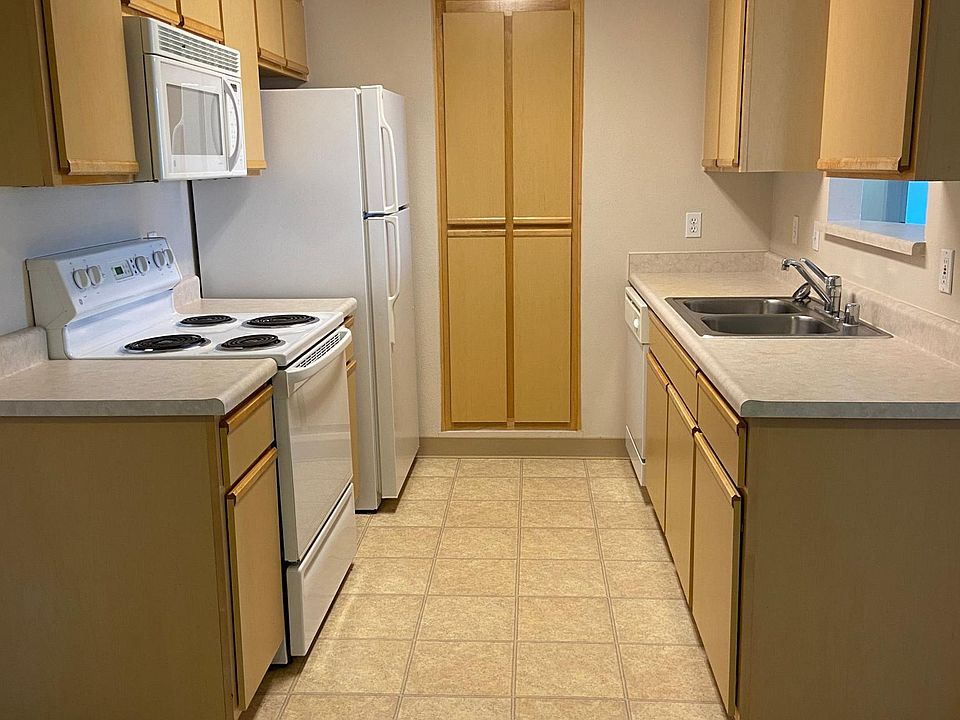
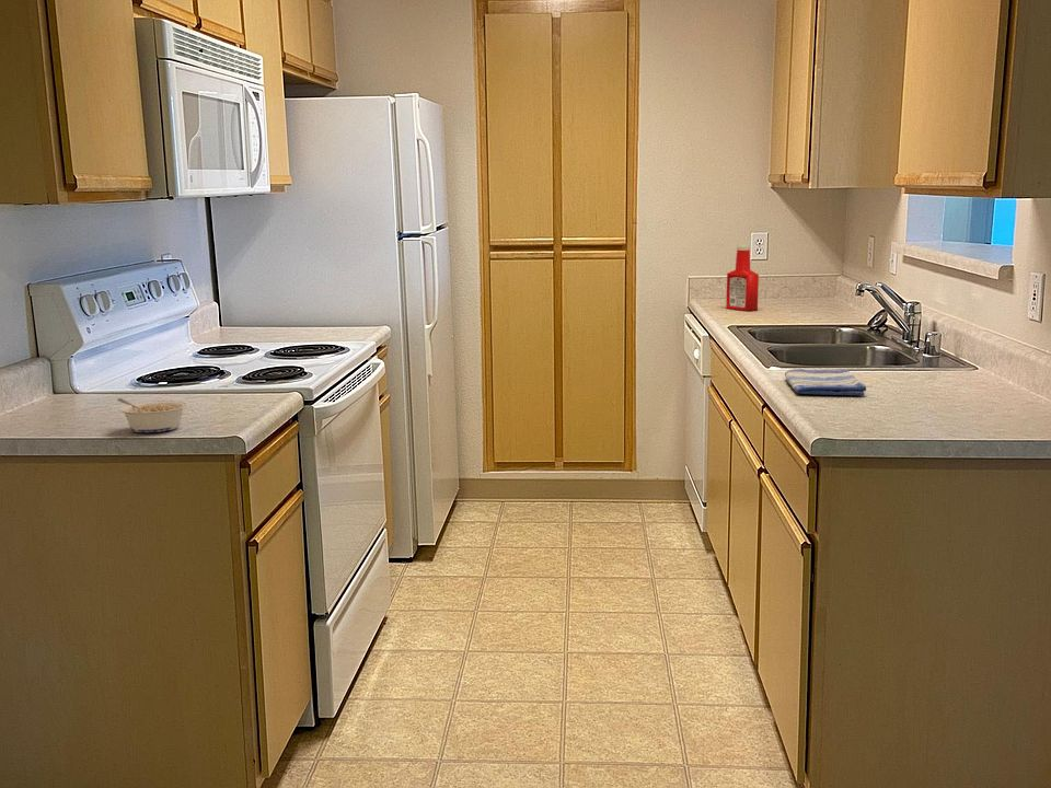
+ legume [116,397,188,433]
+ soap bottle [725,244,760,312]
+ dish towel [784,368,867,396]
